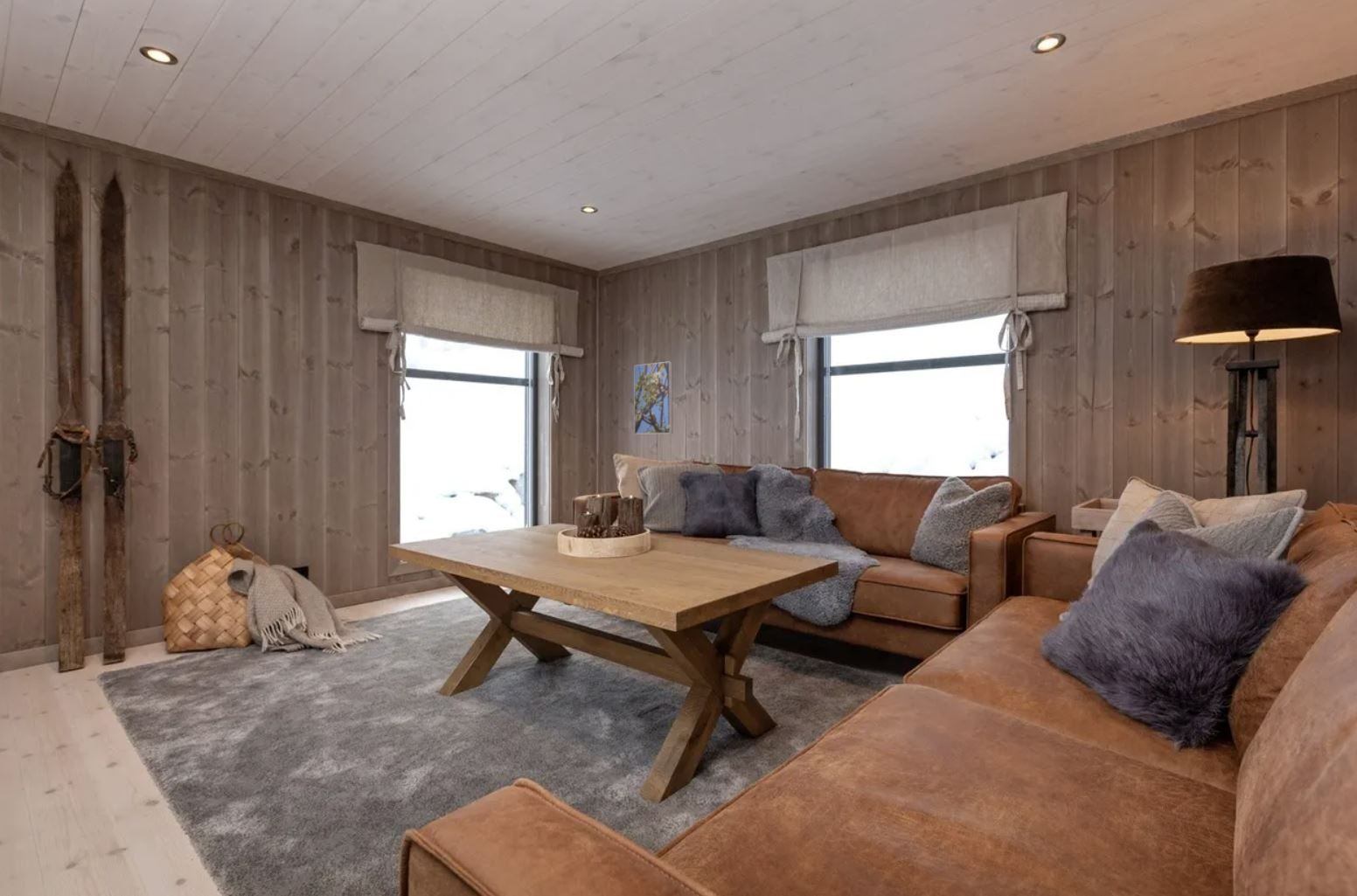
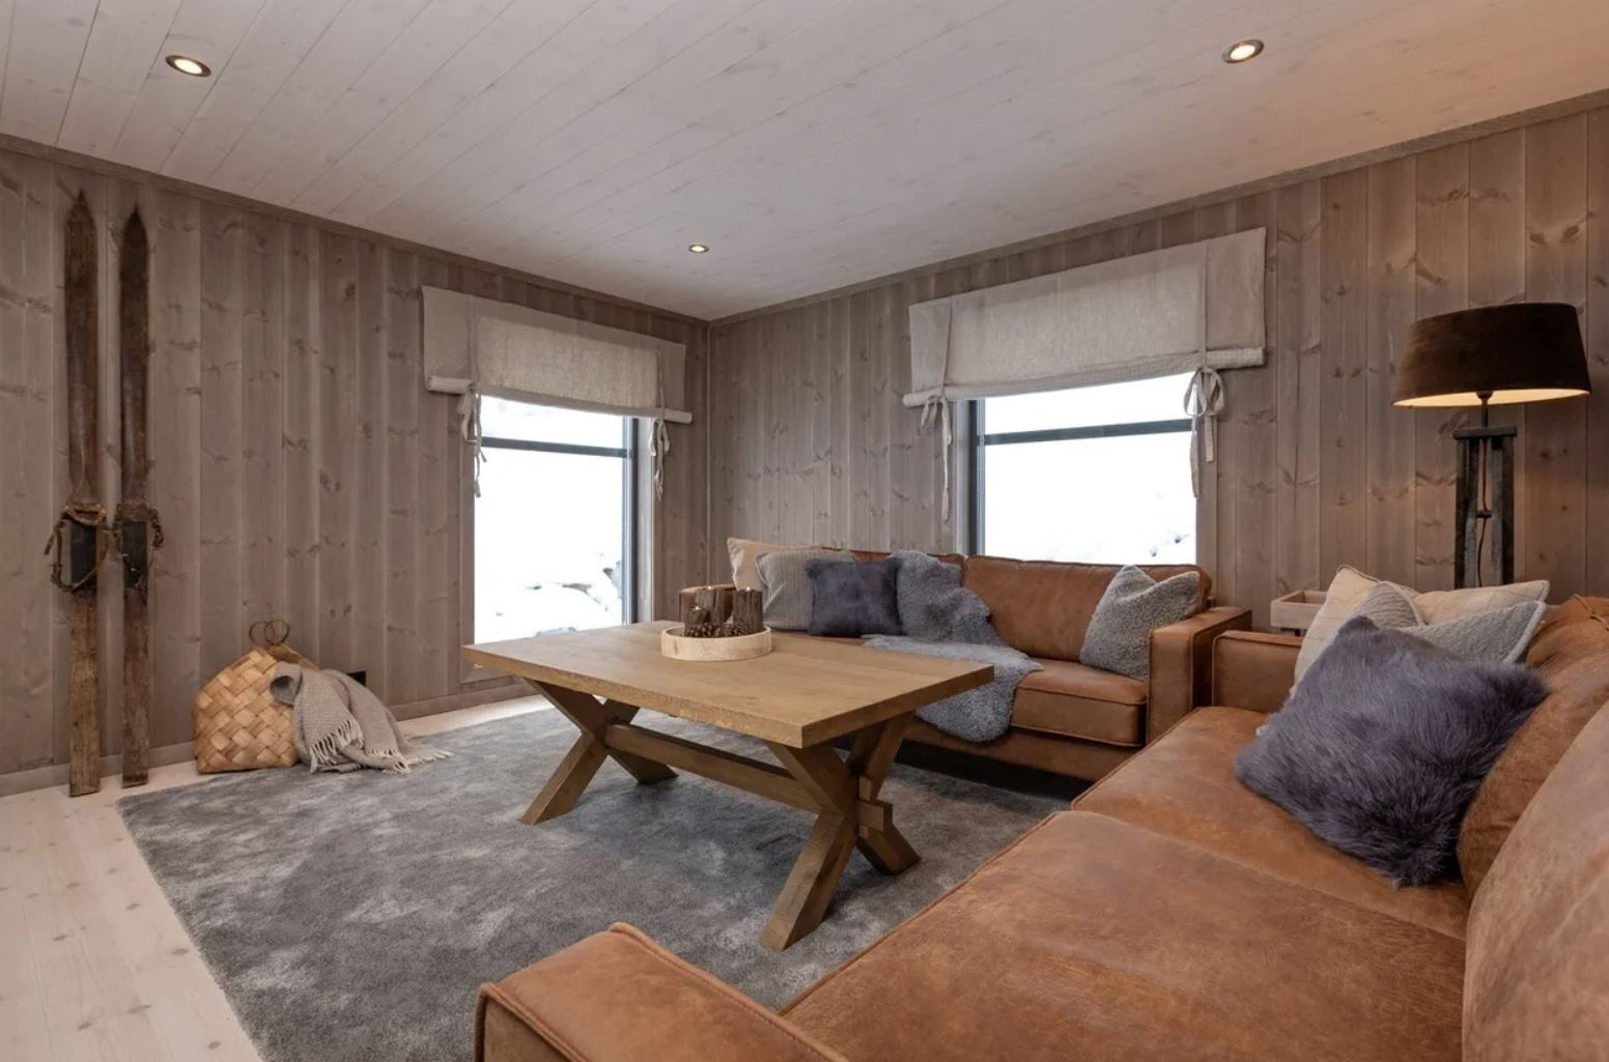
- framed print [633,360,673,435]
